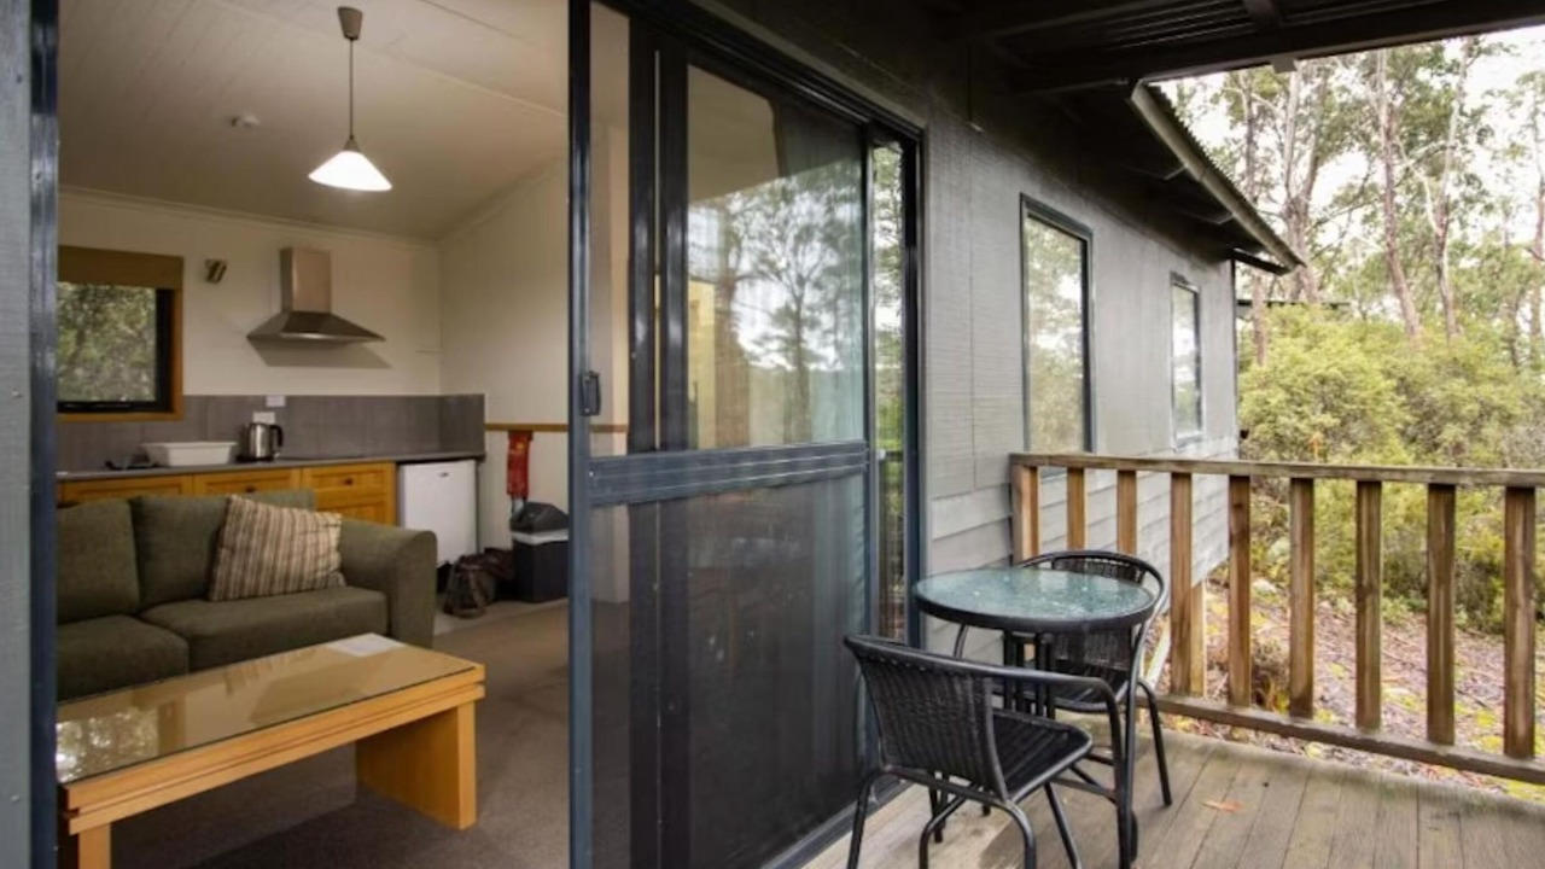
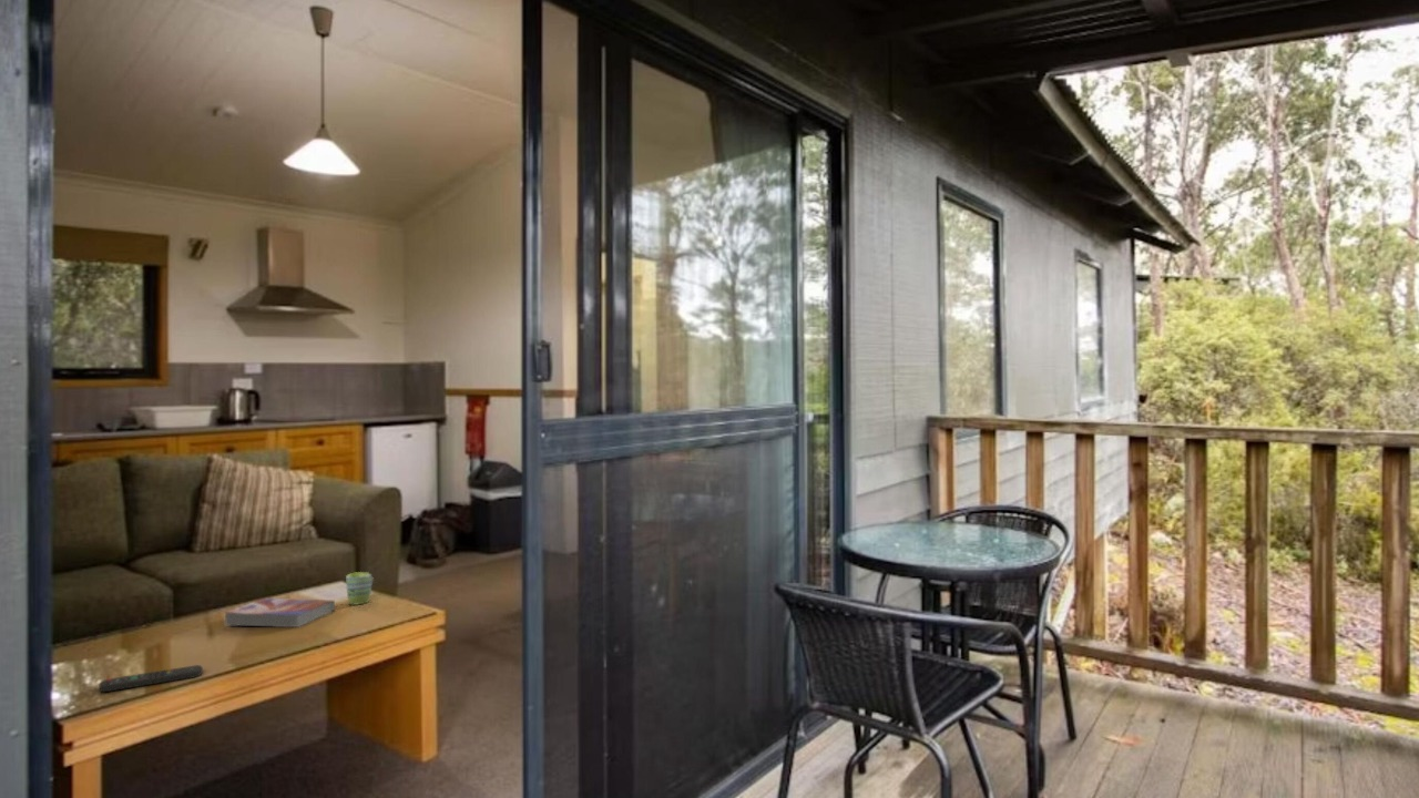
+ textbook [223,597,336,628]
+ mug [345,571,375,606]
+ remote control [99,664,204,693]
